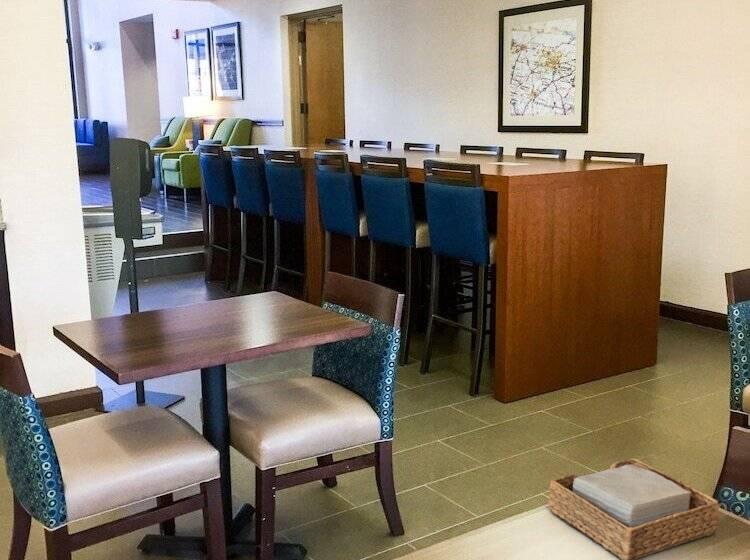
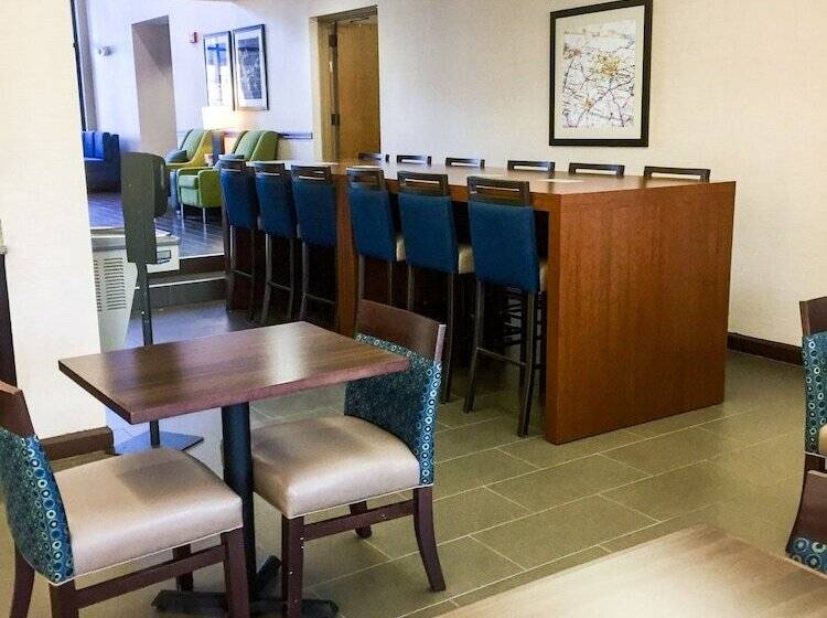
- napkin holder [548,457,720,560]
